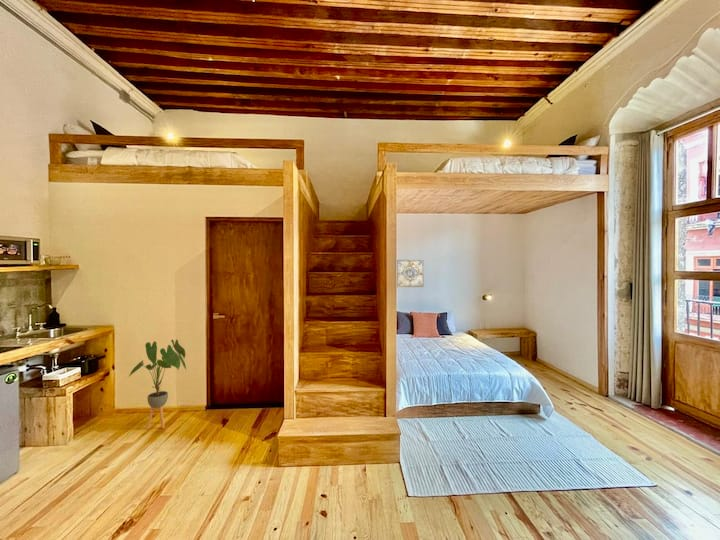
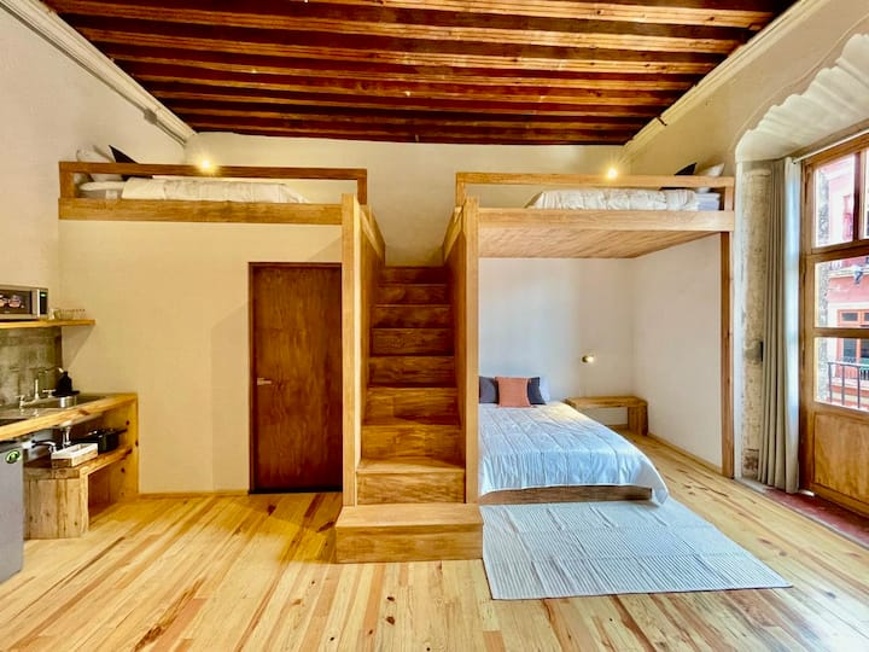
- wall art [396,259,425,288]
- house plant [127,338,188,430]
